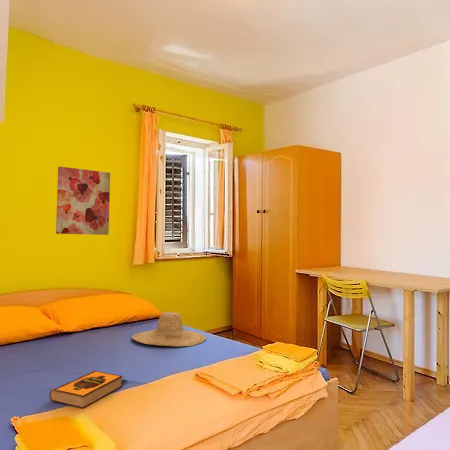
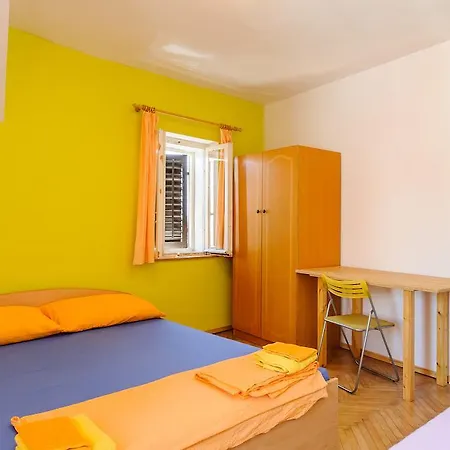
- straw hat [131,311,207,347]
- wall art [55,166,111,236]
- hardback book [49,370,124,409]
